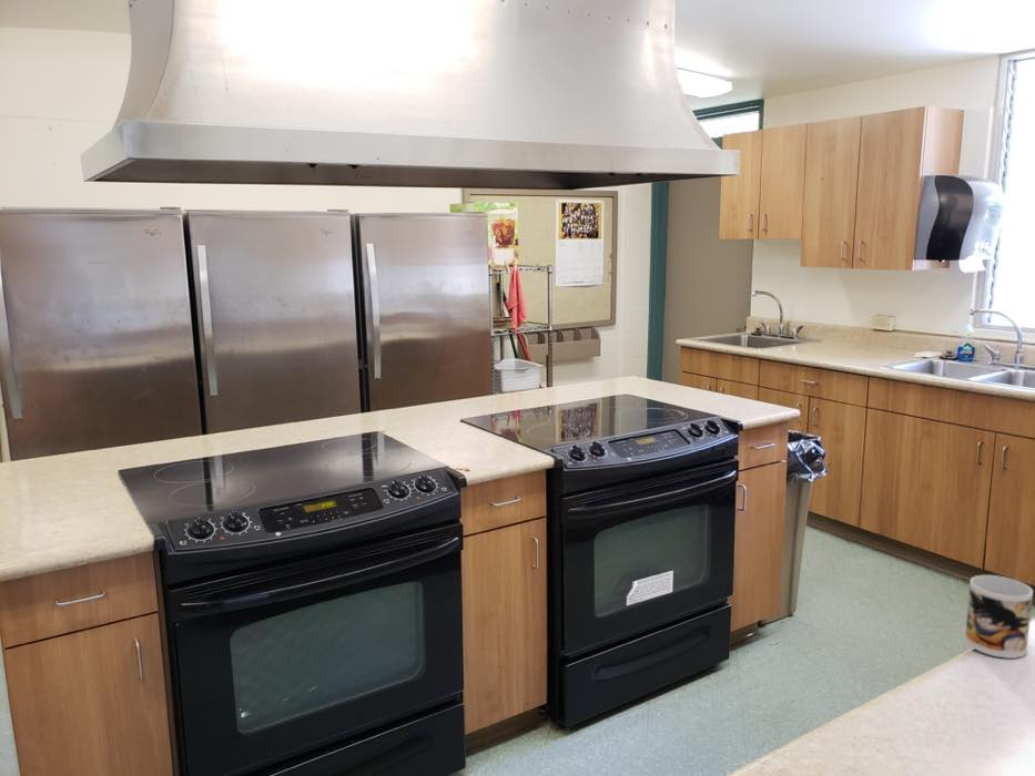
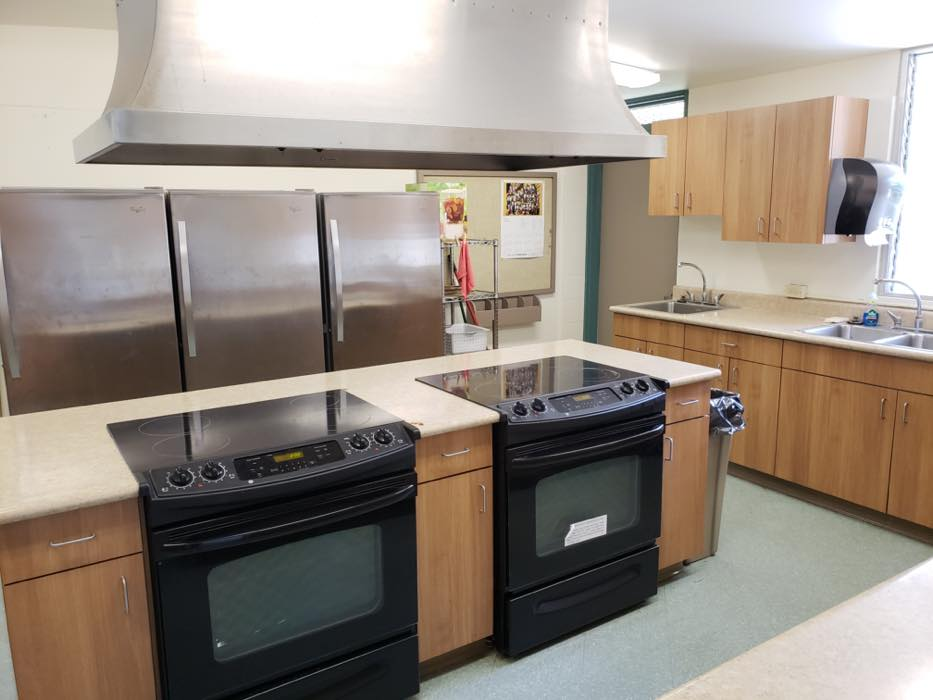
- mug [964,574,1034,660]
